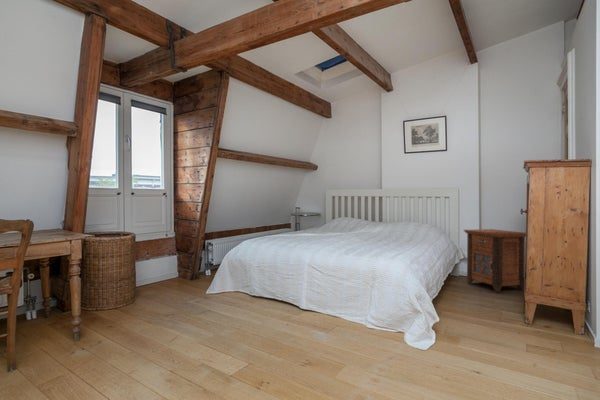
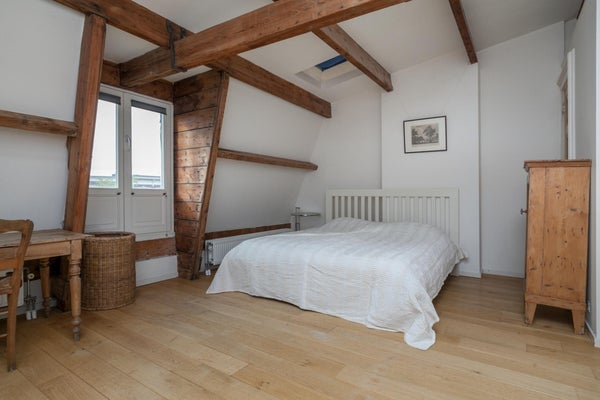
- nightstand [463,228,527,294]
